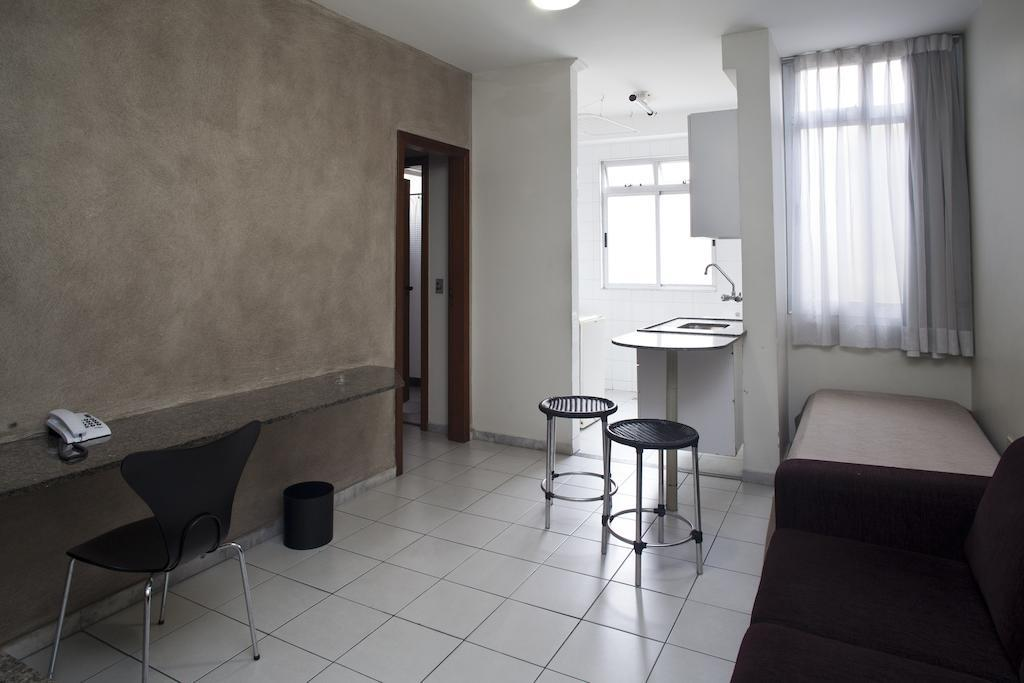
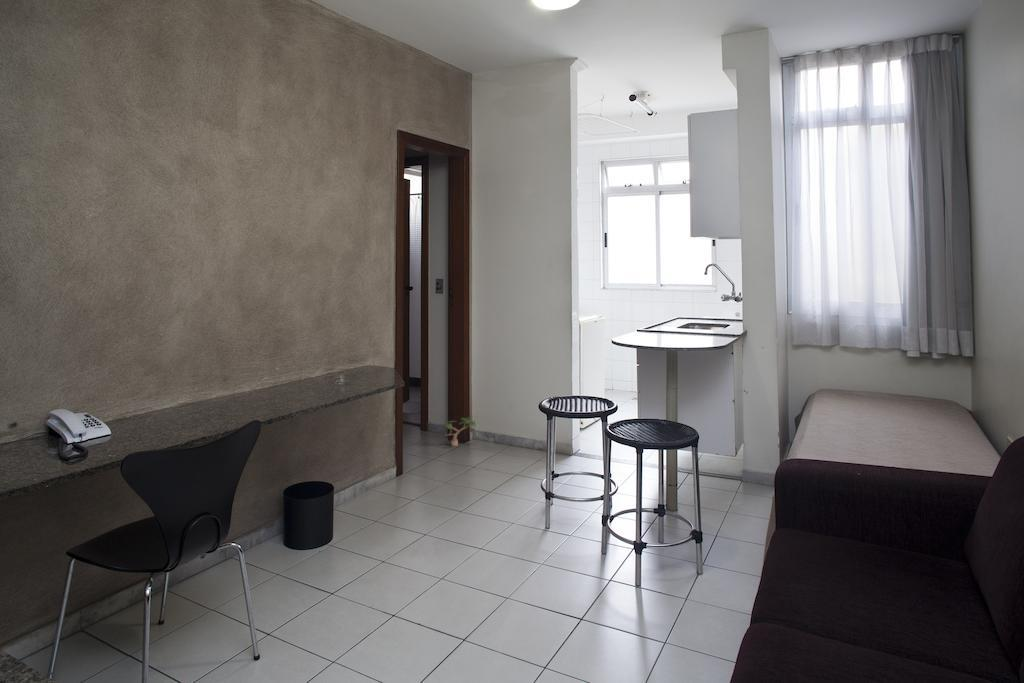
+ potted plant [441,415,477,447]
